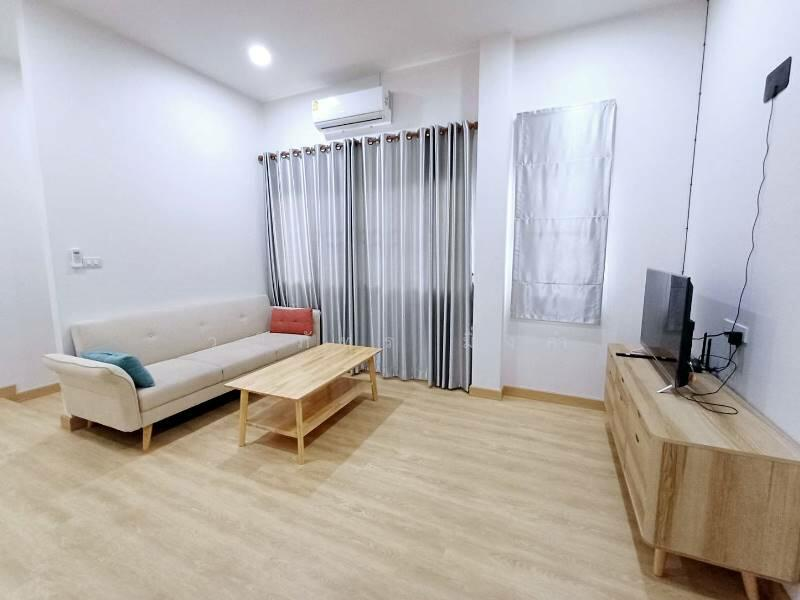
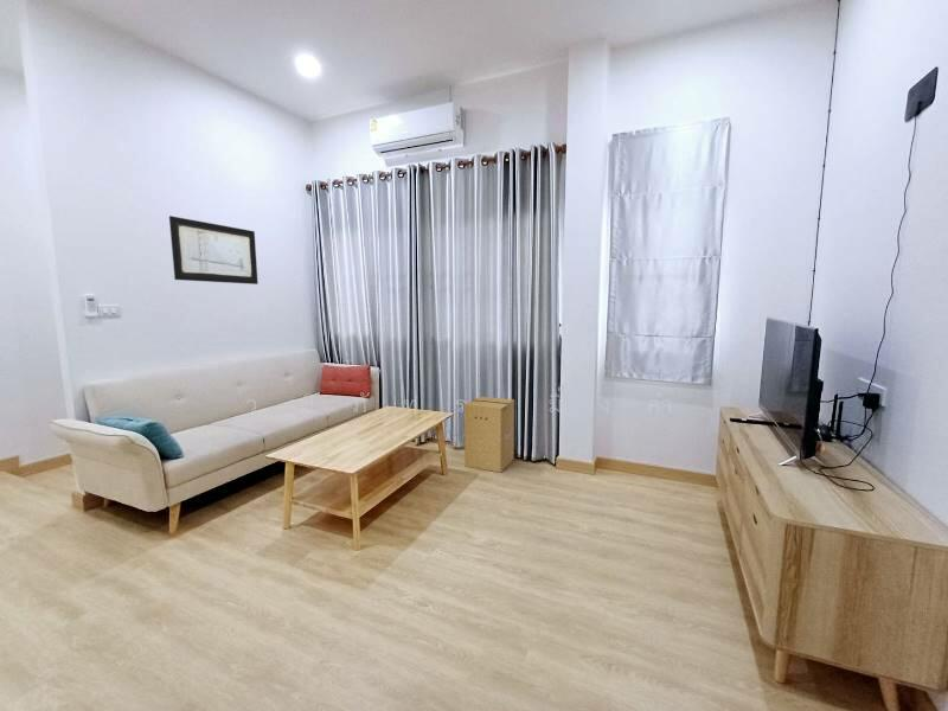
+ wall art [168,214,260,286]
+ cardboard box [463,396,515,473]
